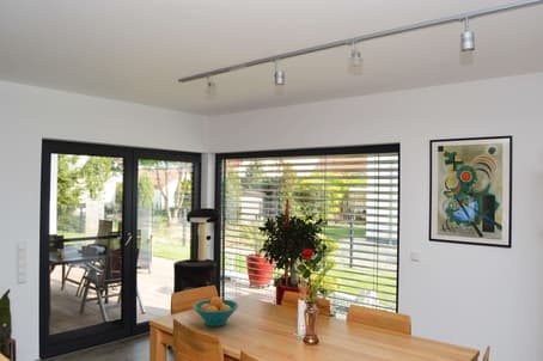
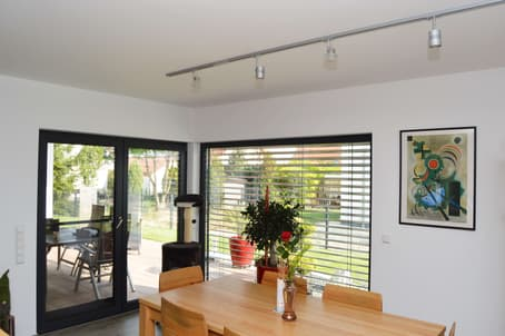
- fruit bowl [193,295,239,328]
